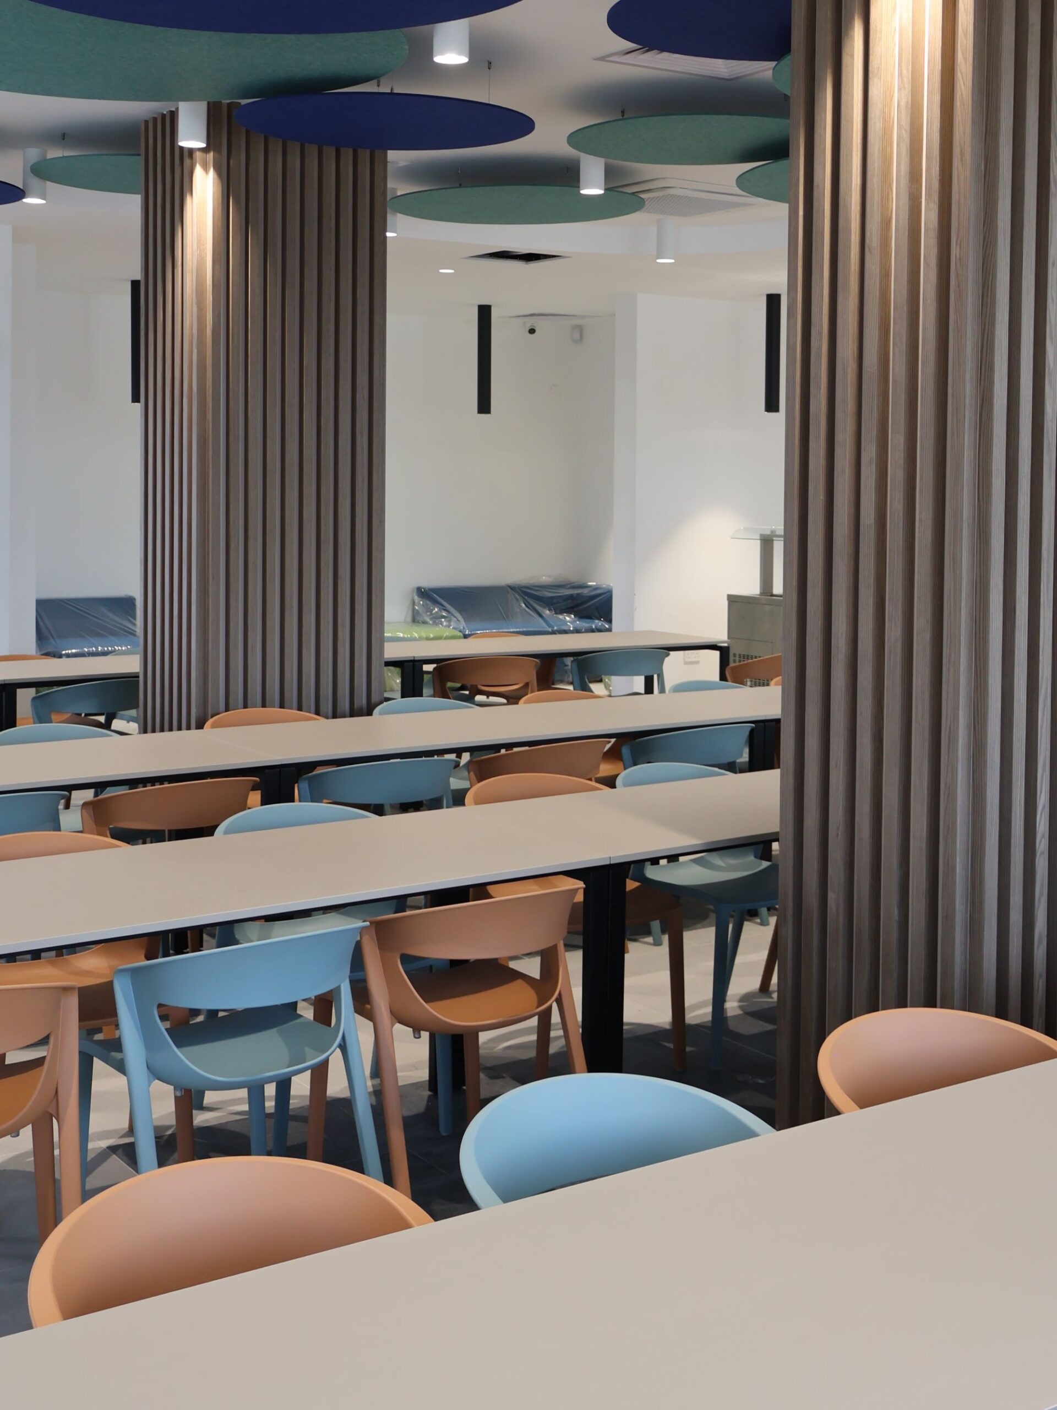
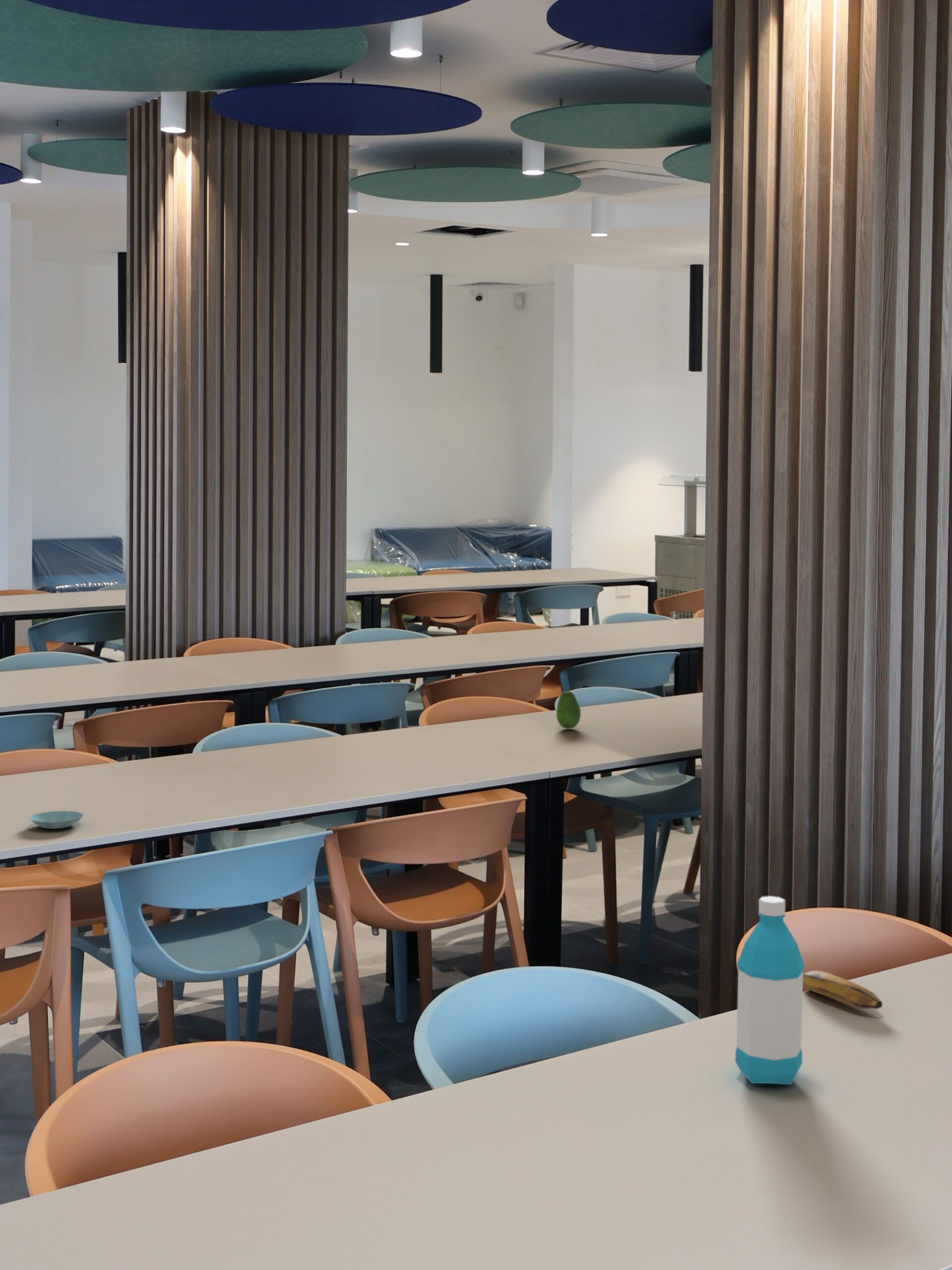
+ saucer [29,810,84,829]
+ banana [803,970,883,1010]
+ water bottle [735,895,805,1085]
+ fruit [556,691,581,729]
